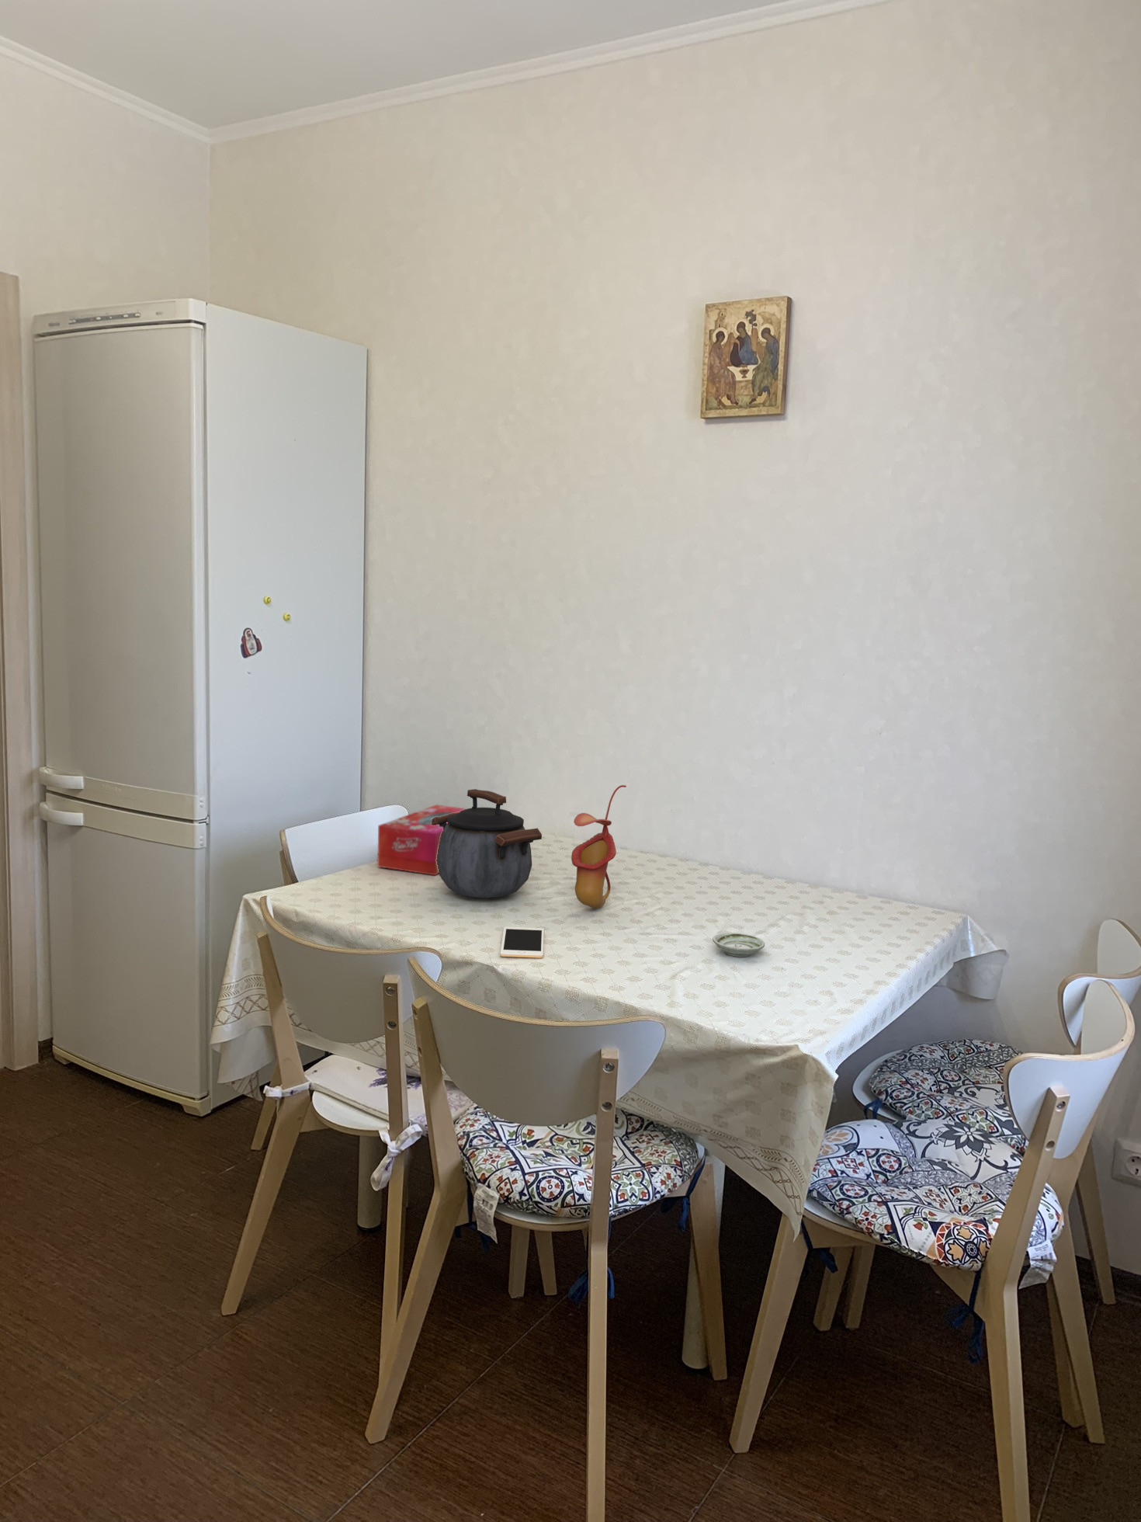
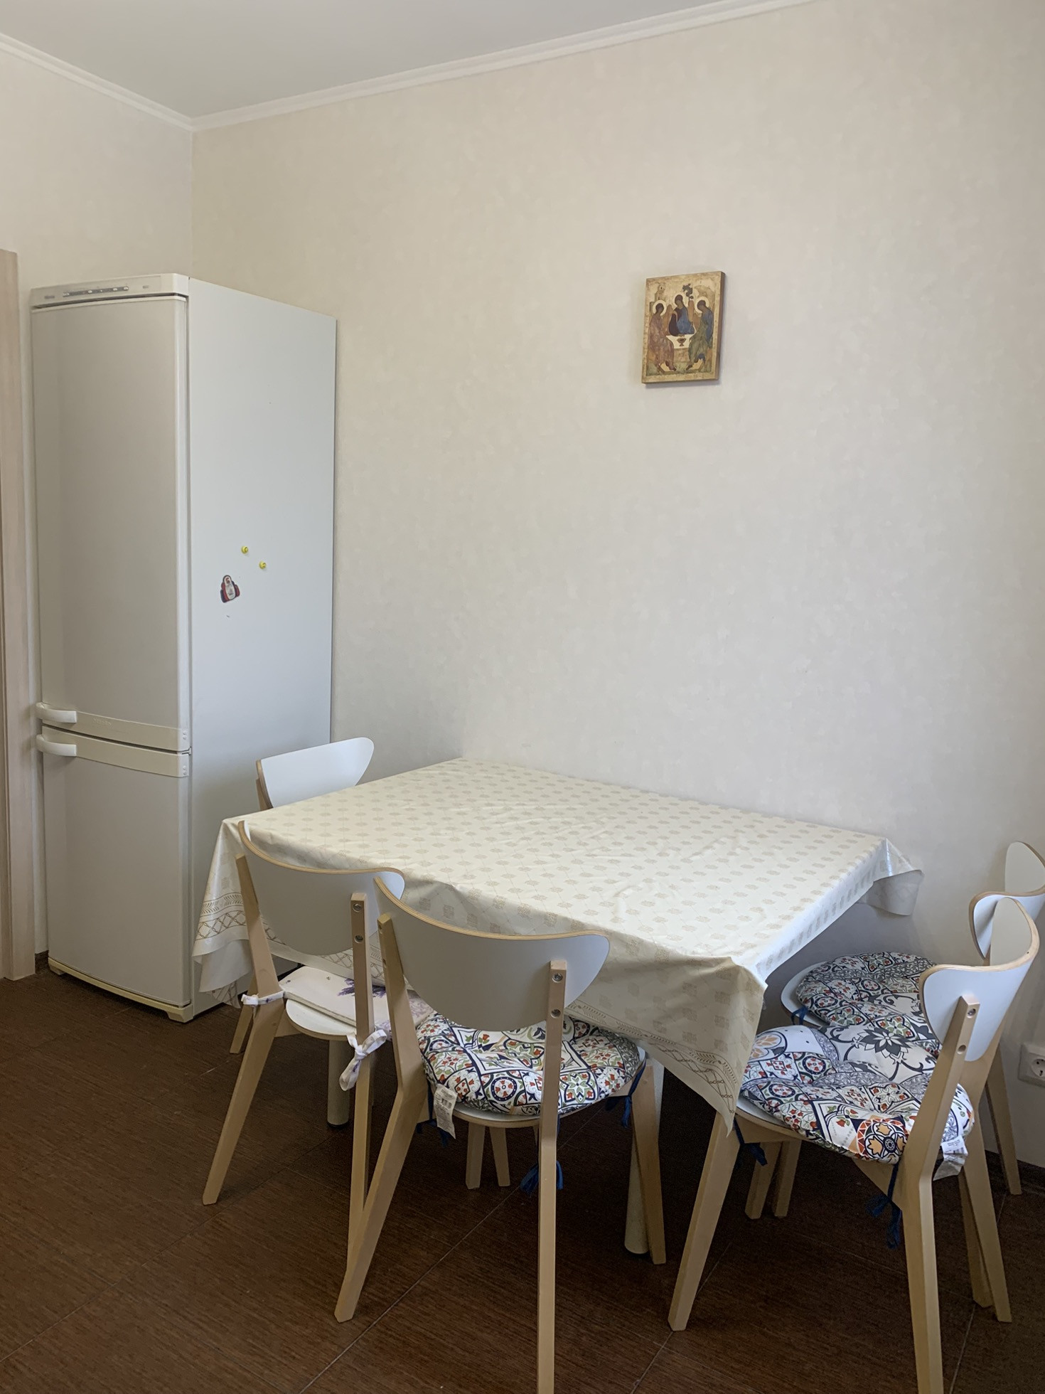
- kettle [430,789,543,899]
- tissue box [376,804,469,876]
- cell phone [500,926,545,959]
- pitcher plant [570,784,627,910]
- saucer [712,932,766,958]
